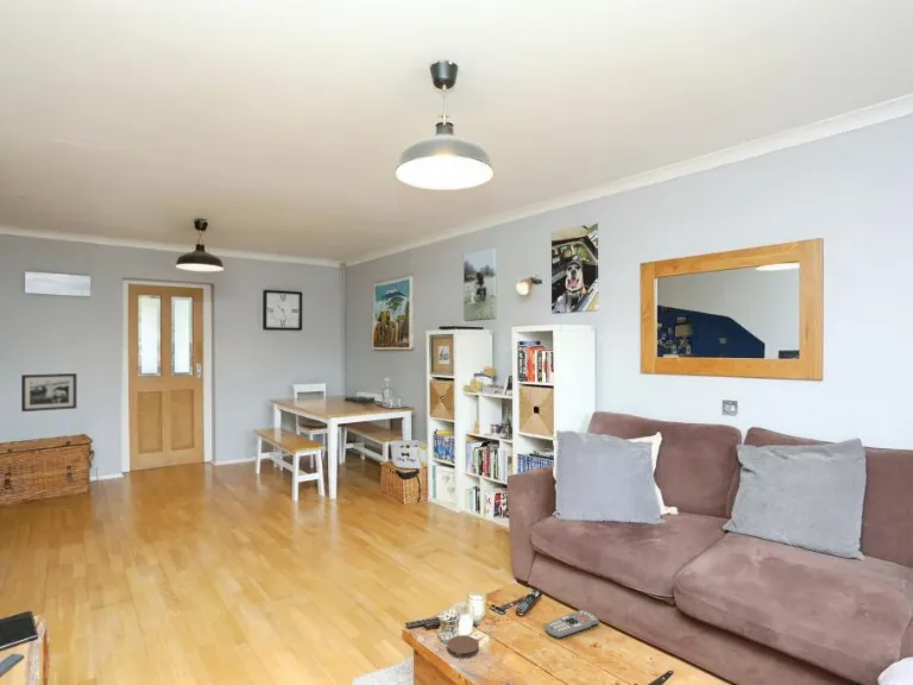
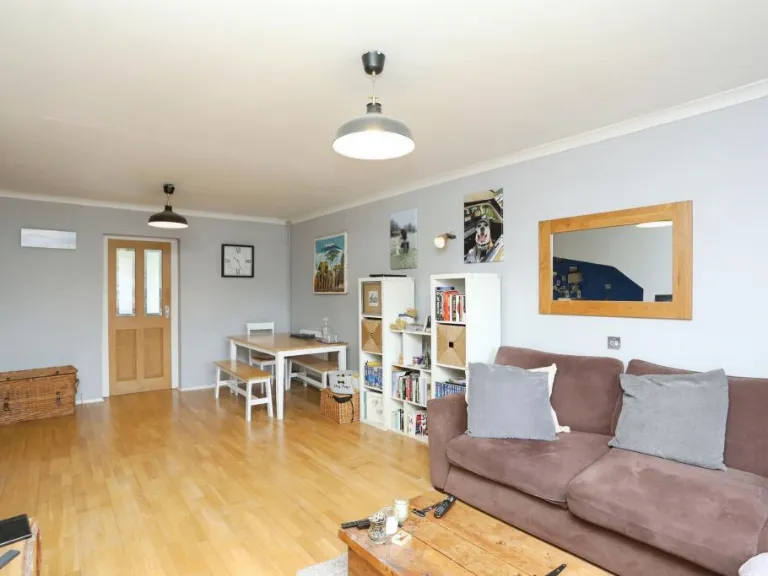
- picture frame [20,372,77,413]
- remote control [543,609,600,639]
- coaster [446,635,480,659]
